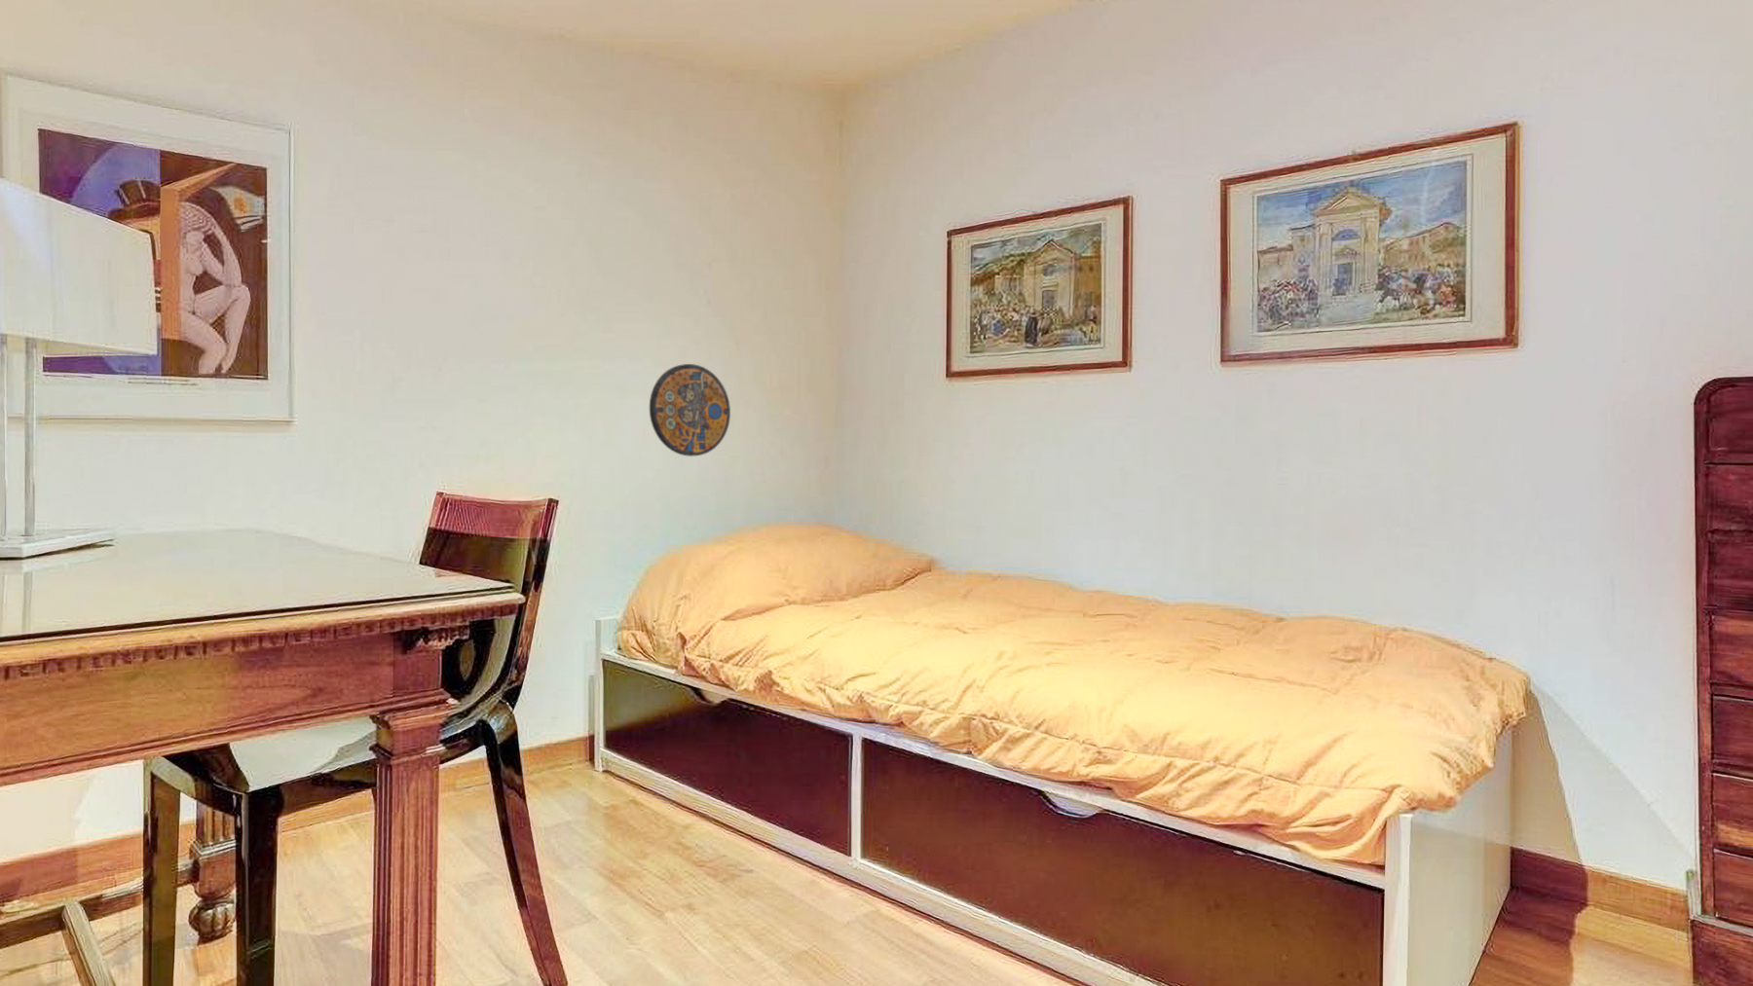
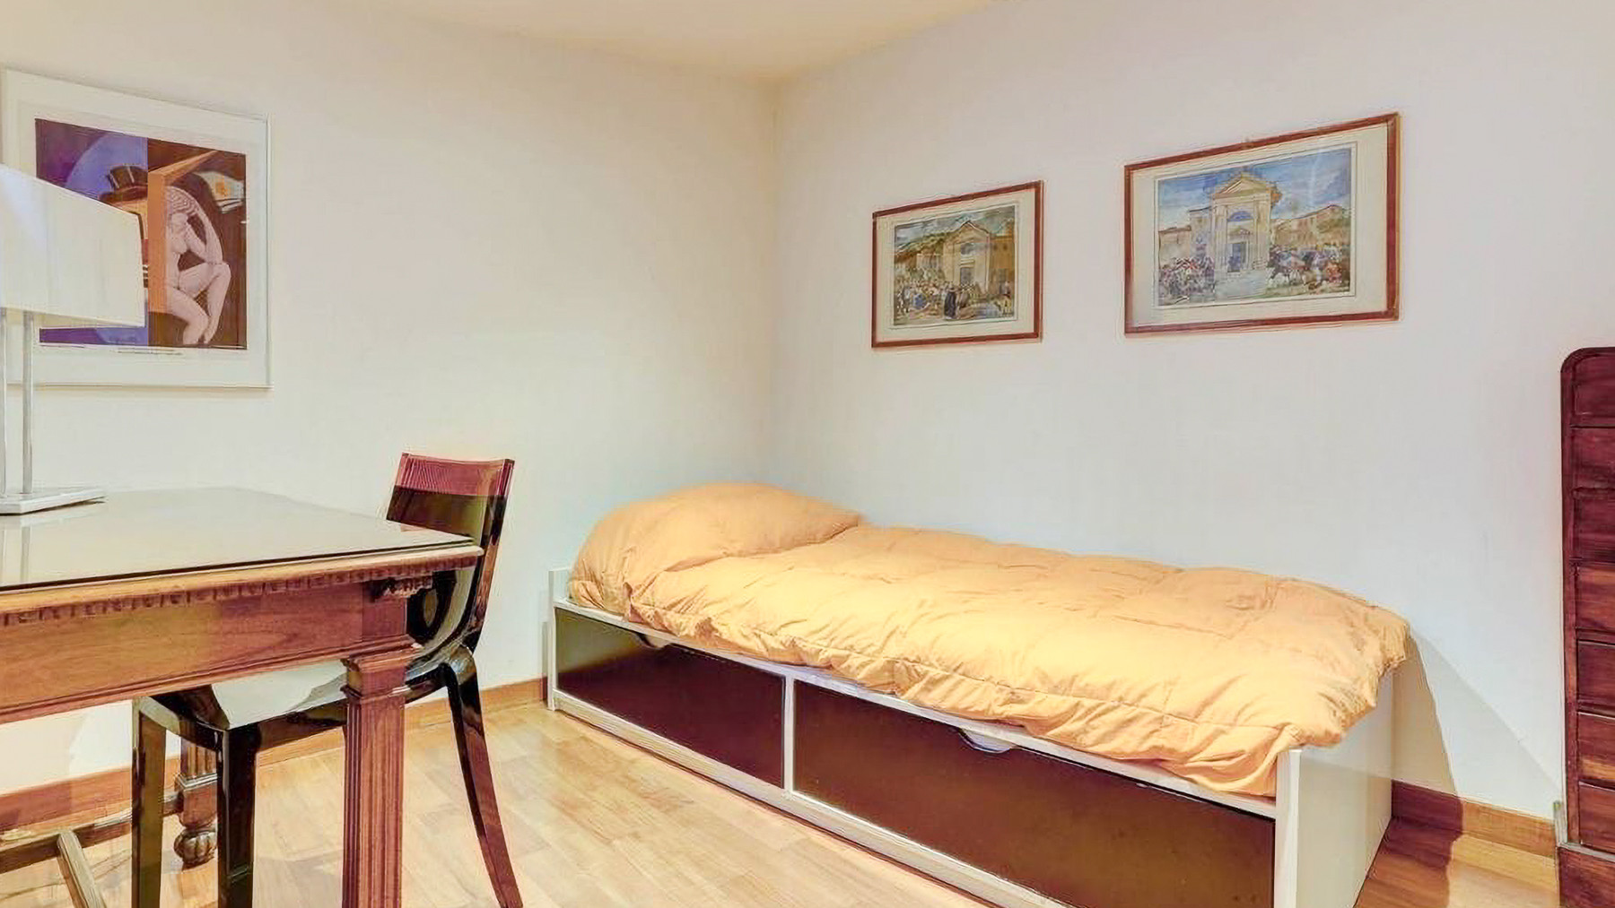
- manhole cover [649,364,731,457]
